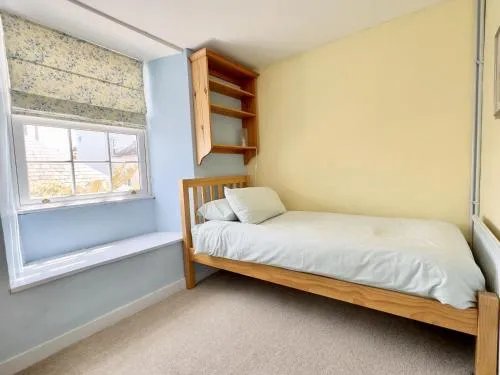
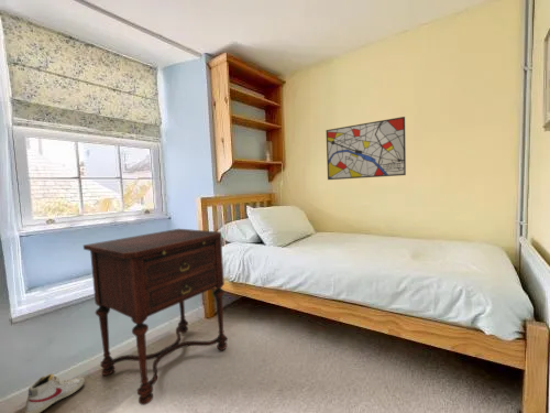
+ shoe [23,373,86,413]
+ side table [82,228,229,406]
+ wall art [324,116,407,181]
